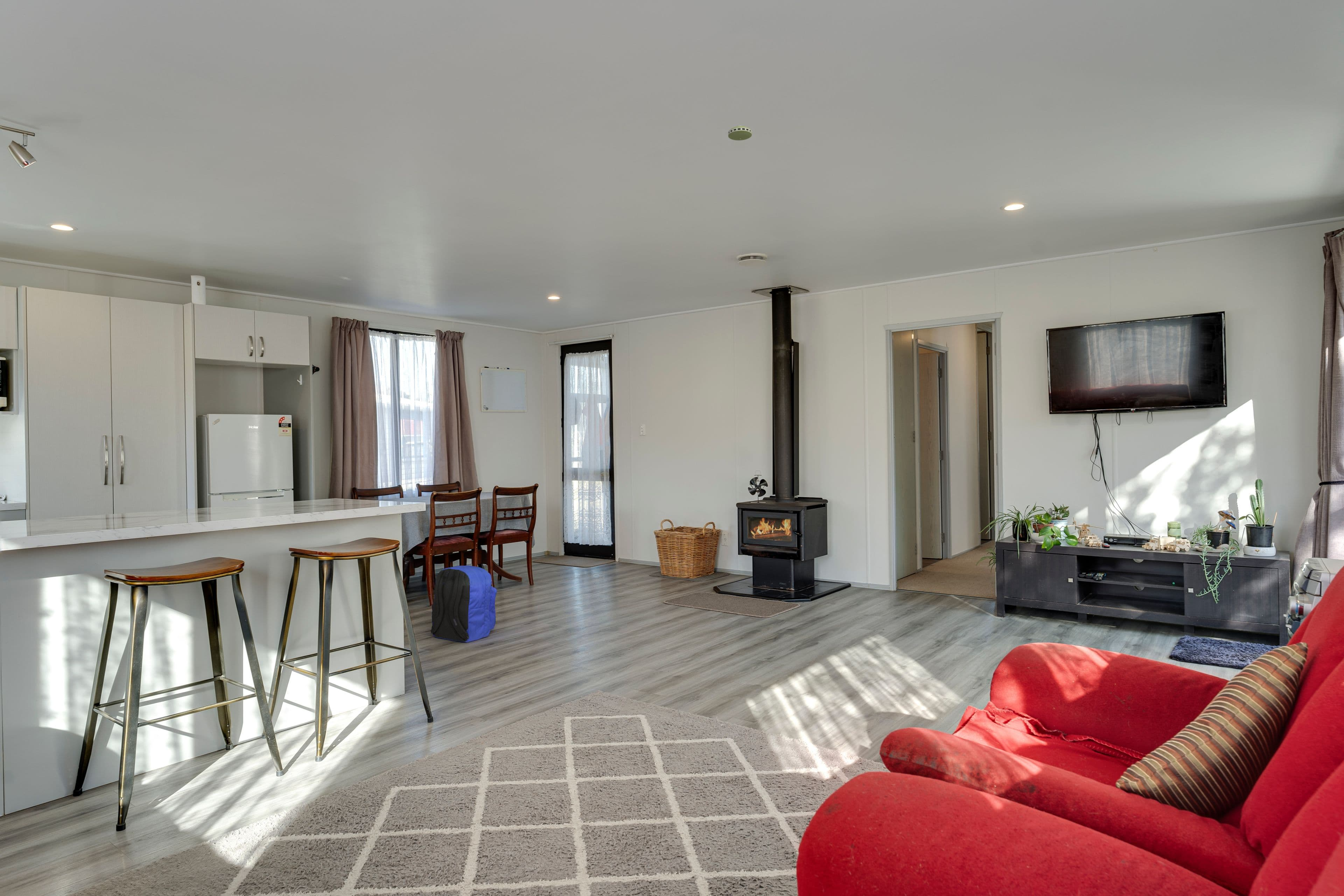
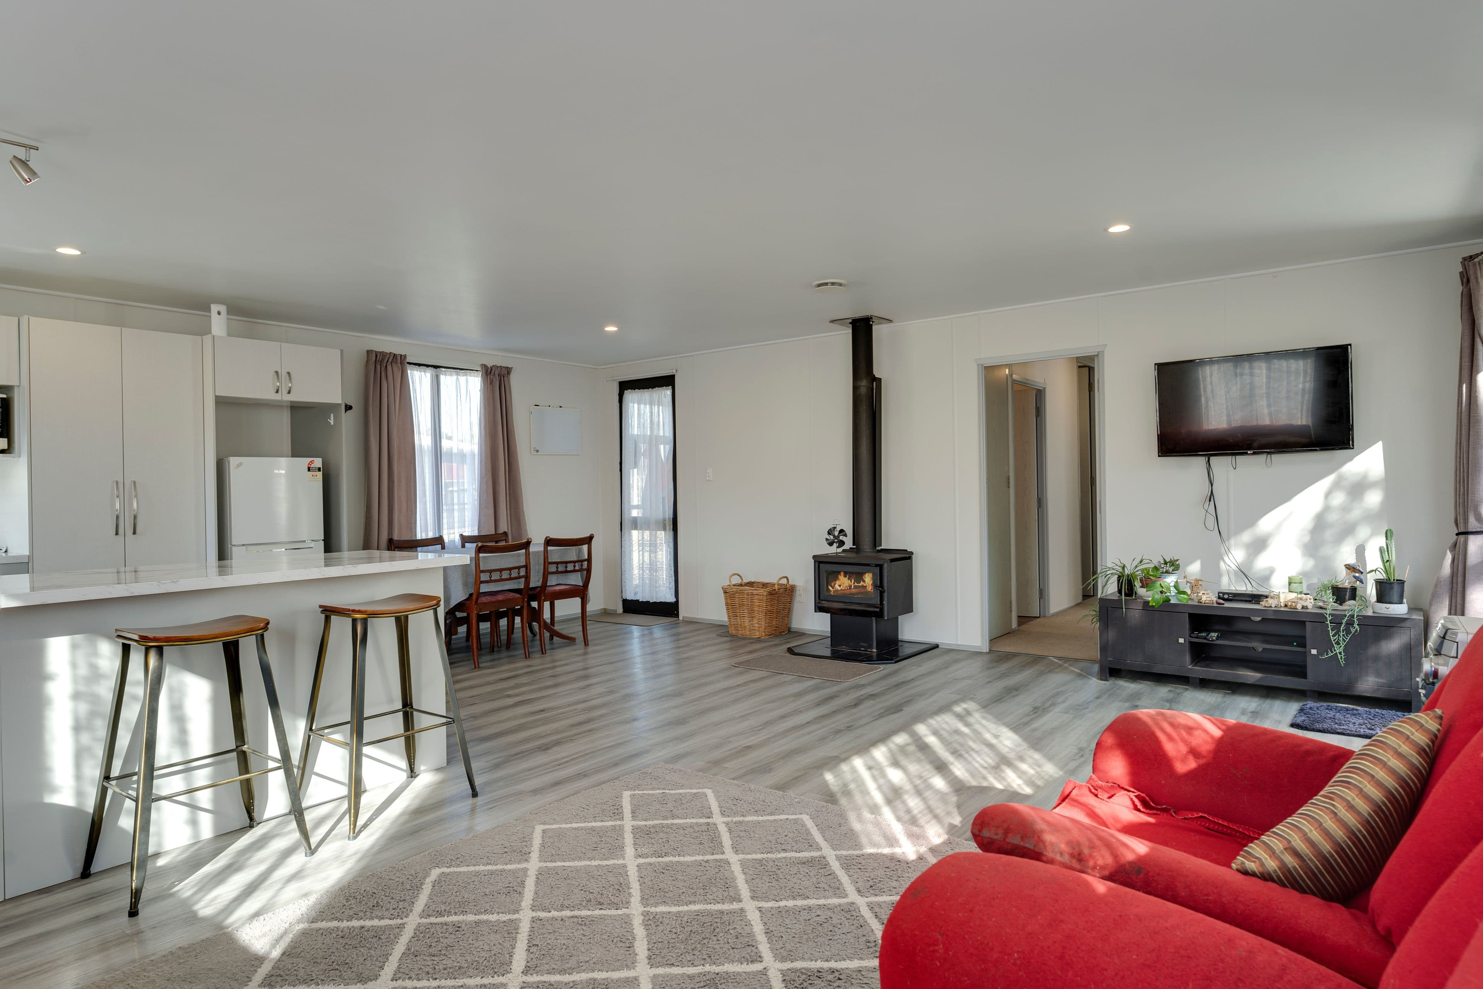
- smoke detector [728,125,752,141]
- backpack [430,565,497,643]
